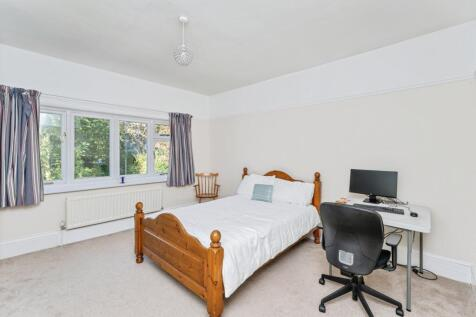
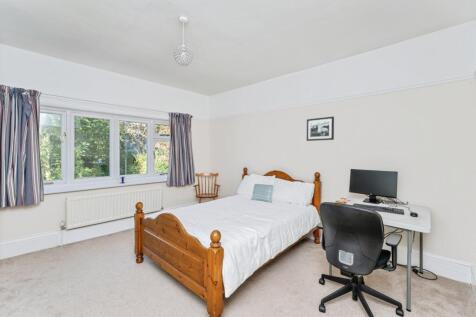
+ picture frame [306,116,335,142]
